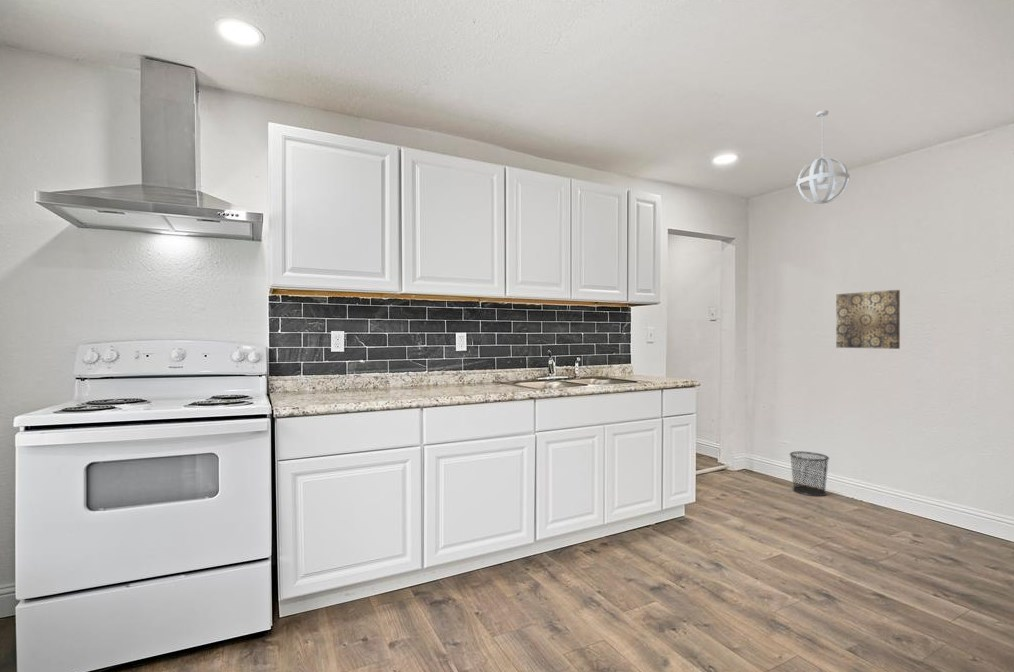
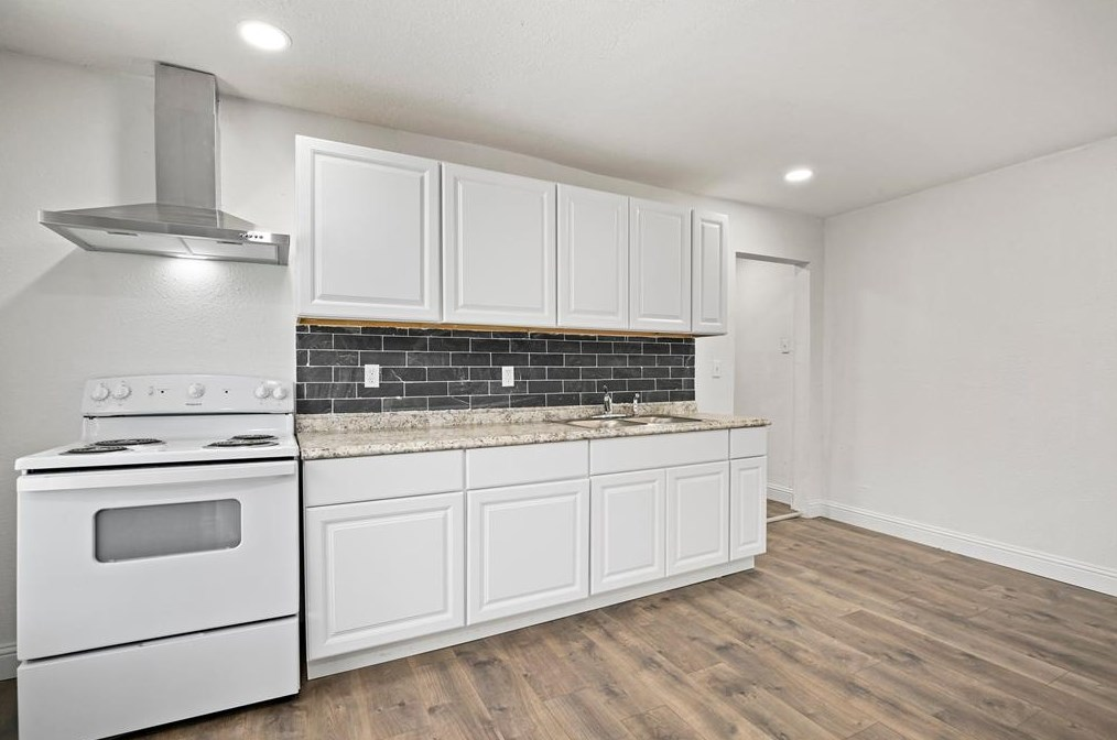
- waste bin [789,450,830,497]
- wall art [835,289,901,350]
- pendant light [796,109,851,205]
